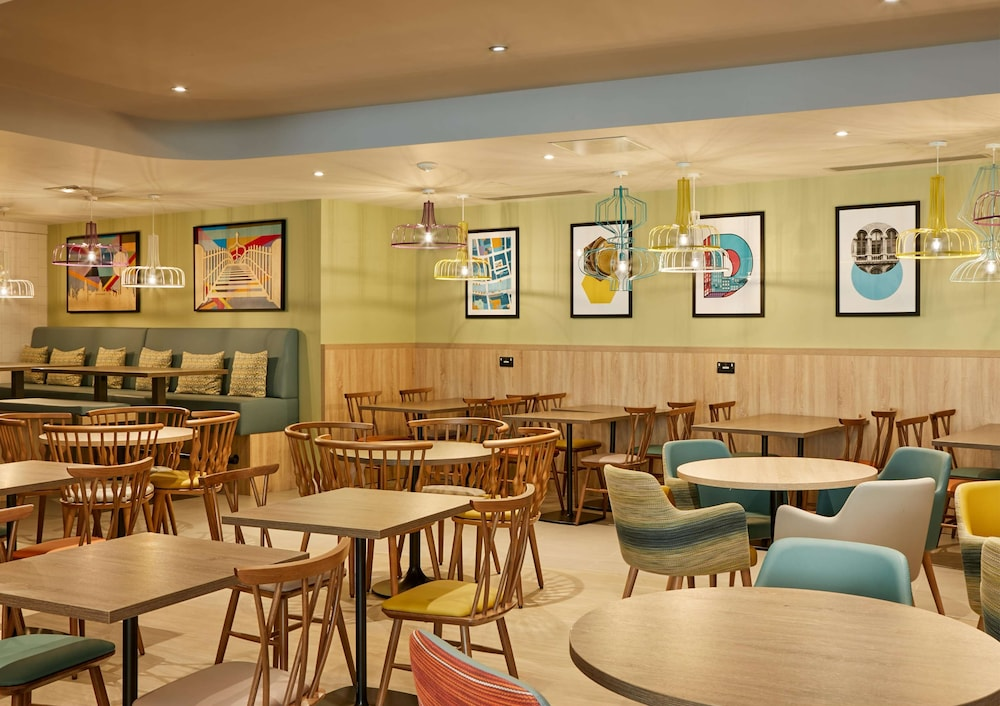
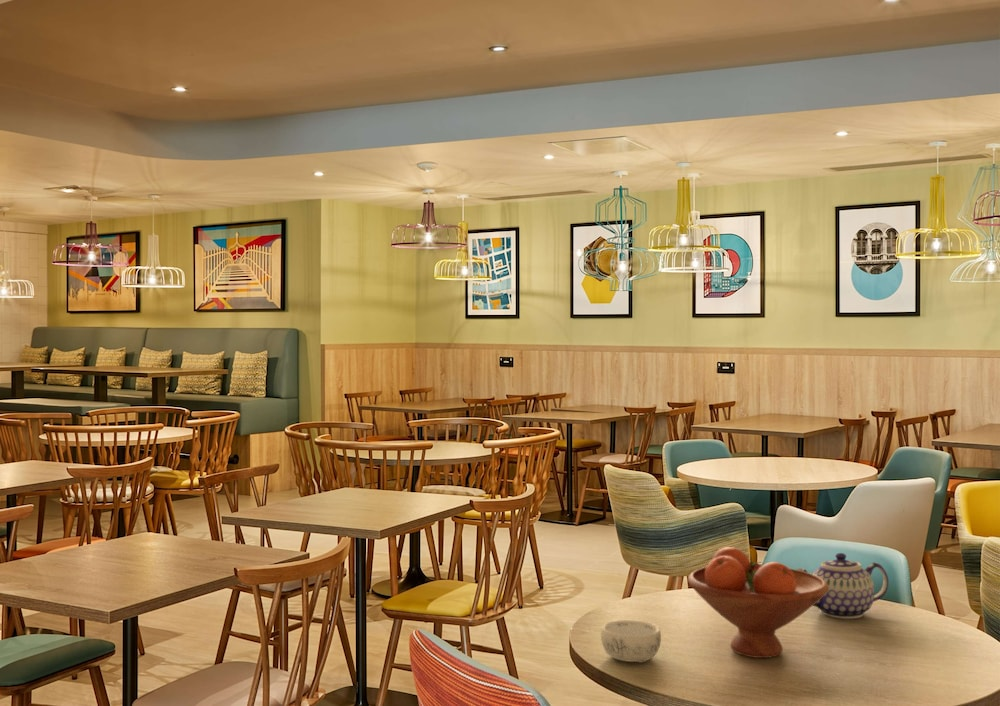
+ fruit bowl [687,546,829,659]
+ decorative bowl [600,619,662,664]
+ teapot [795,552,890,620]
